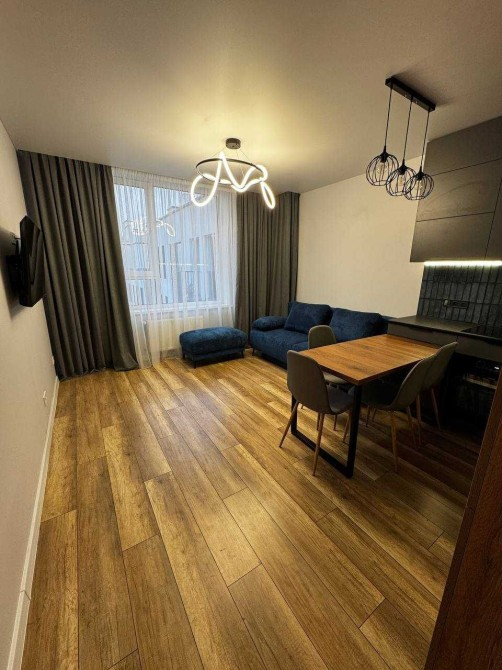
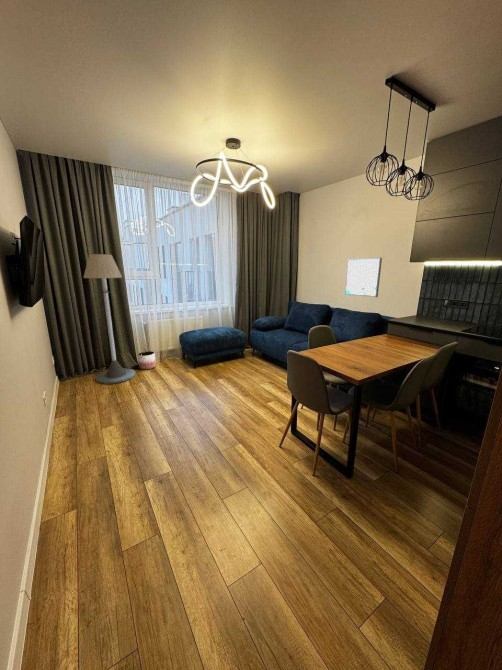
+ wall art [344,257,383,298]
+ planter [137,350,157,370]
+ floor lamp [83,253,136,385]
